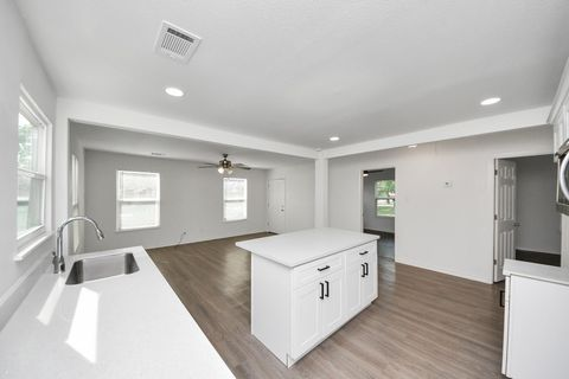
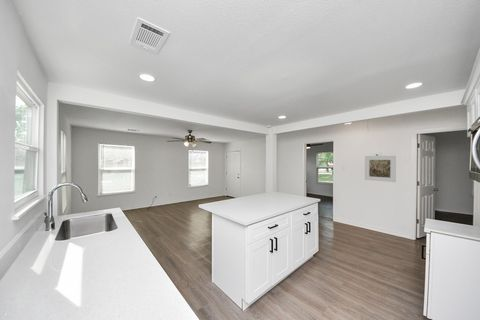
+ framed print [364,155,397,183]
